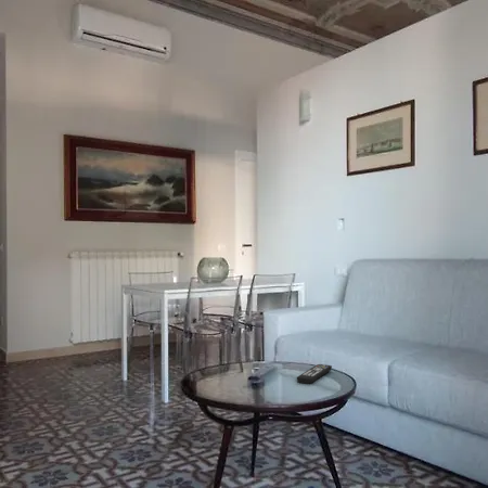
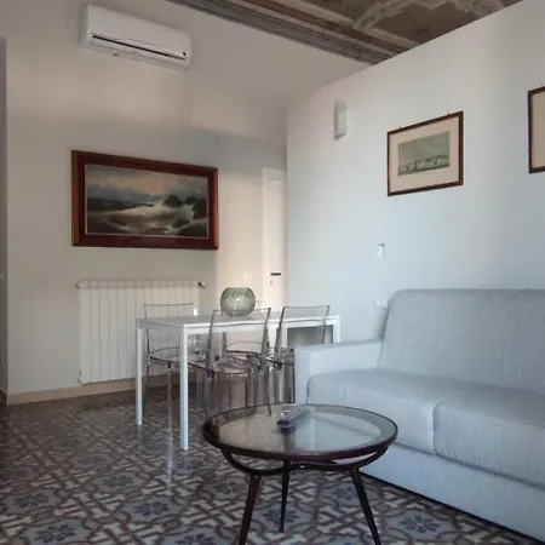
- remote control [296,363,333,385]
